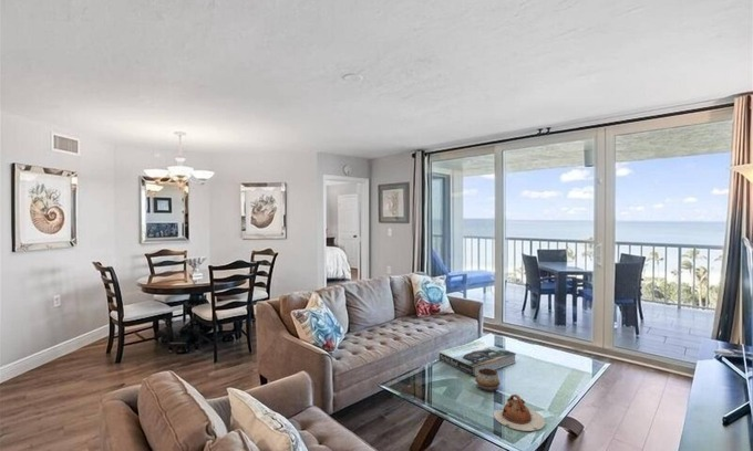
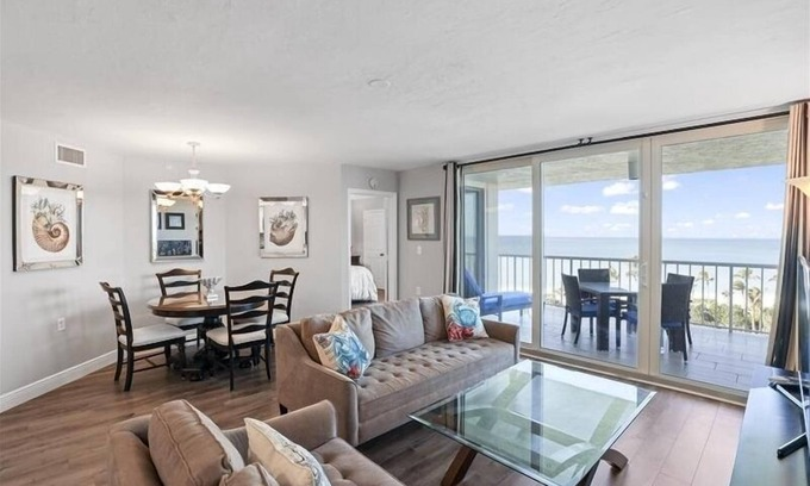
- book [437,340,517,377]
- decorative bowl [475,368,502,392]
- teapot [492,394,547,432]
